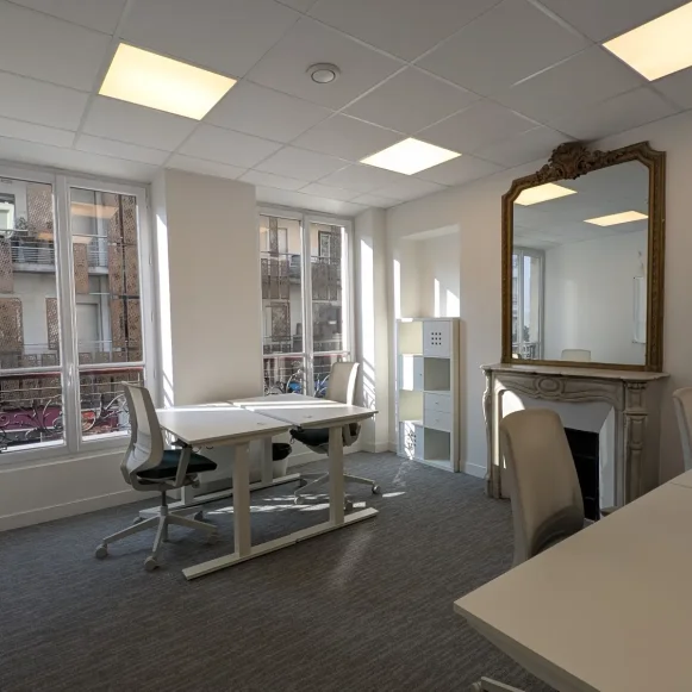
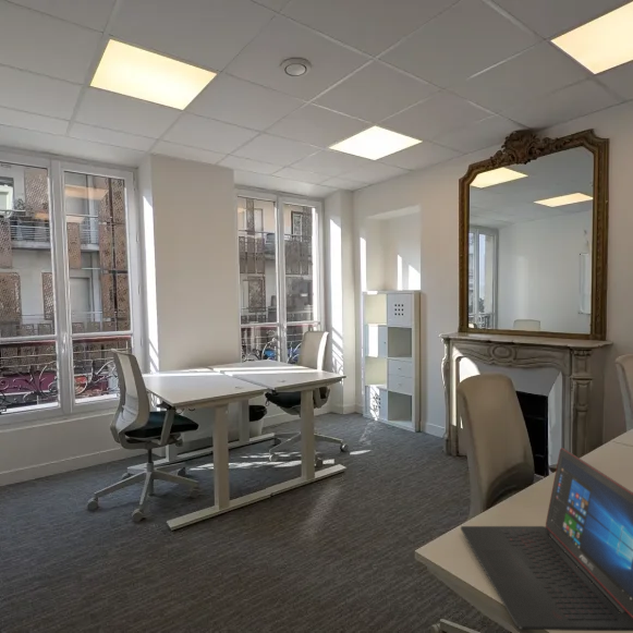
+ laptop [460,447,633,632]
